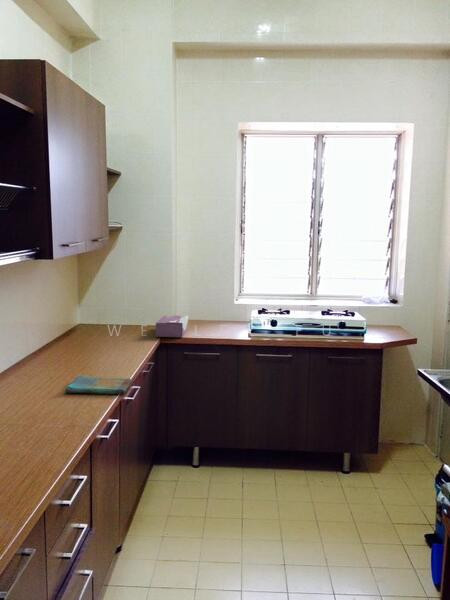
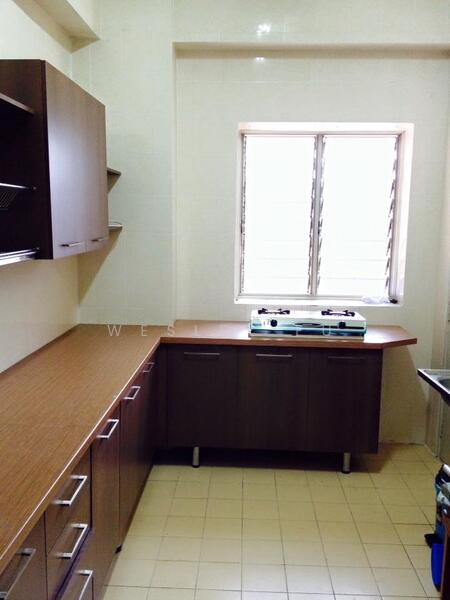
- tissue box [155,315,189,338]
- dish towel [64,374,135,395]
